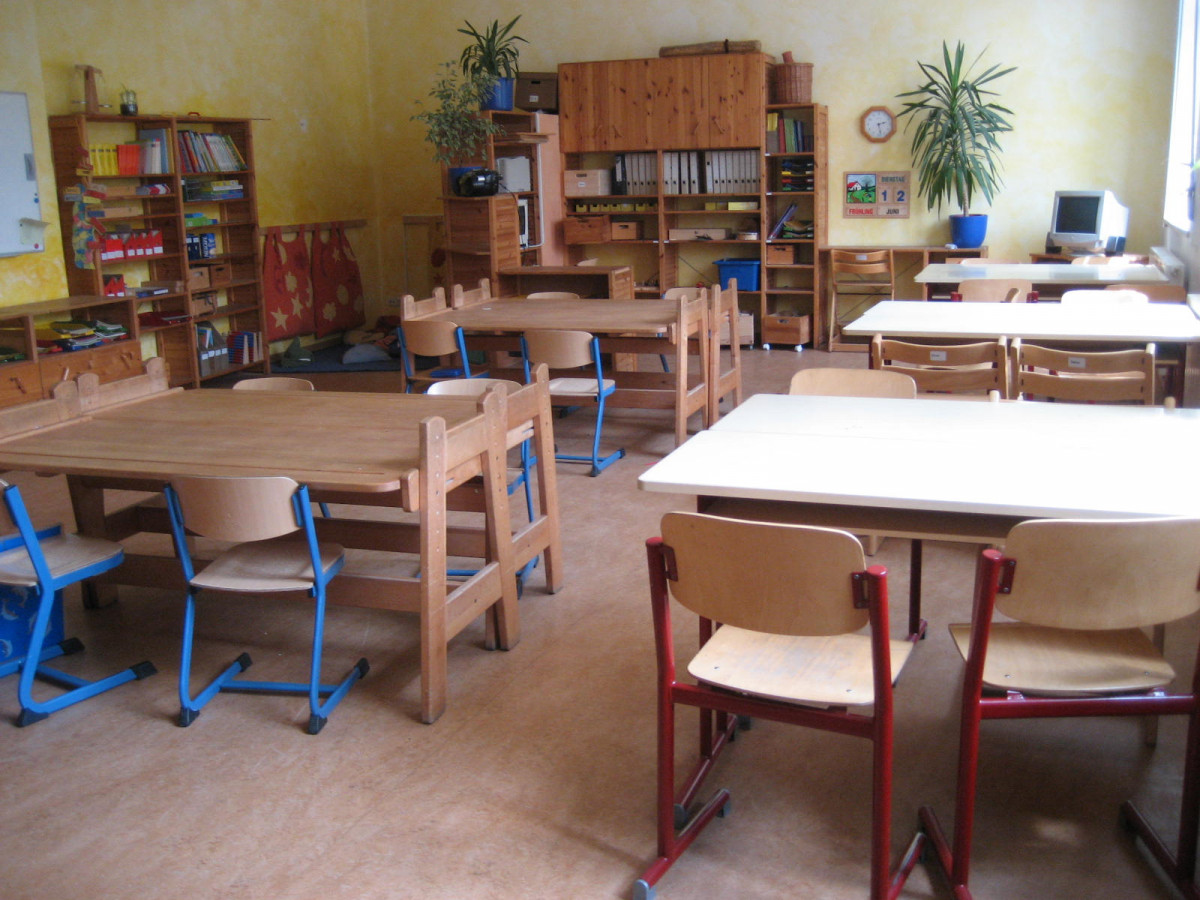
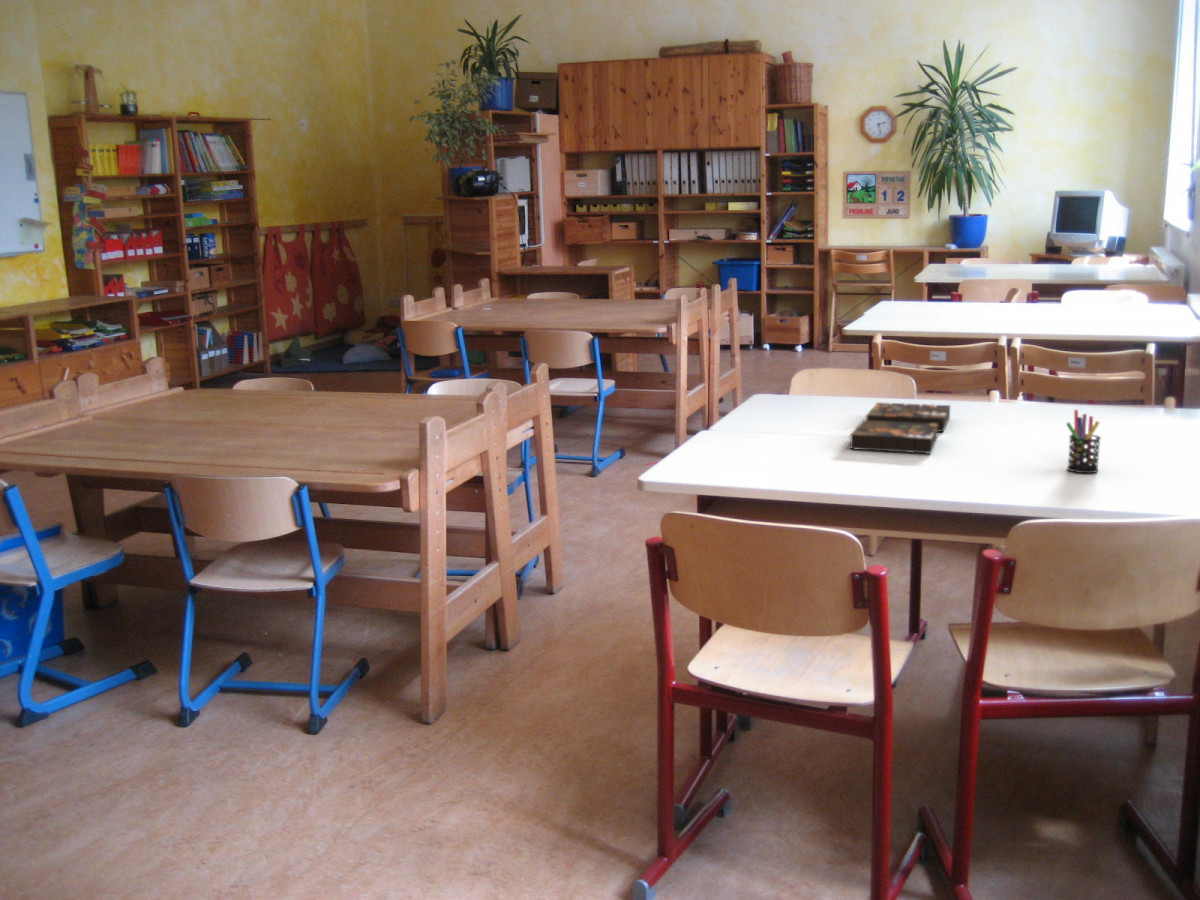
+ board game [849,401,951,455]
+ pen holder [1065,409,1102,474]
